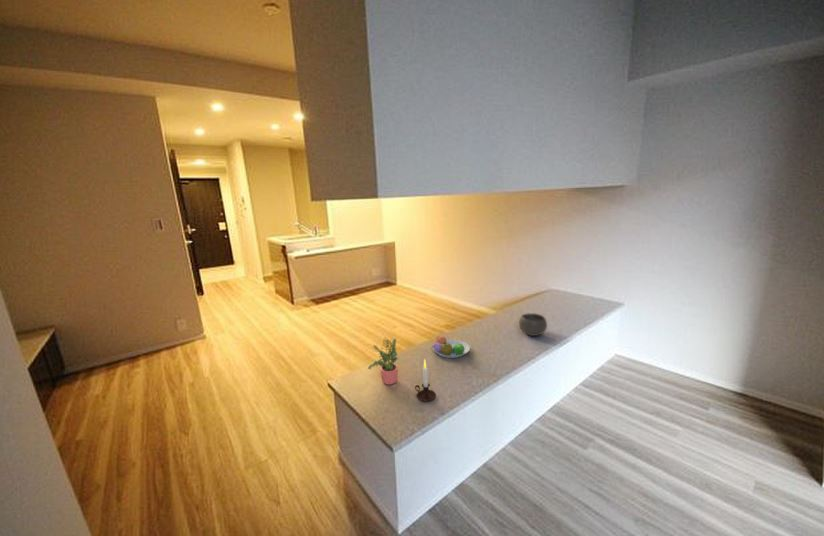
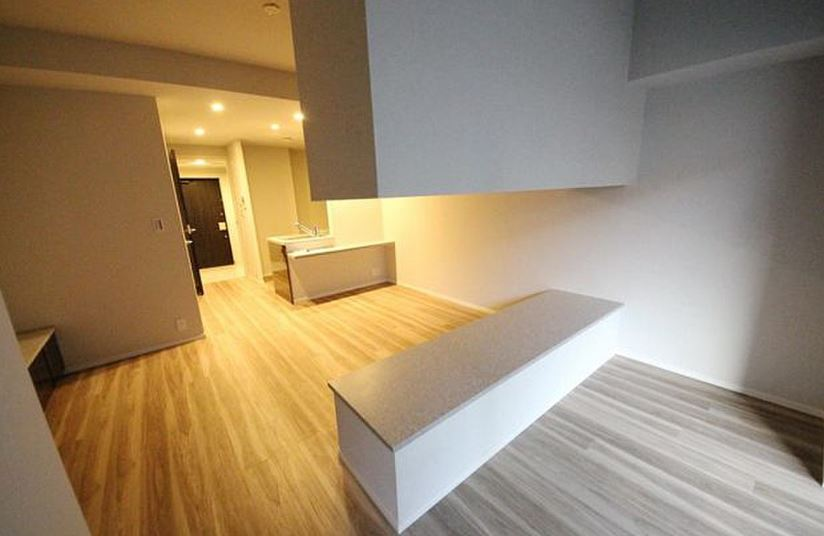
- bowl [518,312,548,337]
- fruit bowl [432,334,471,359]
- potted plant [367,336,399,386]
- candle [414,358,437,402]
